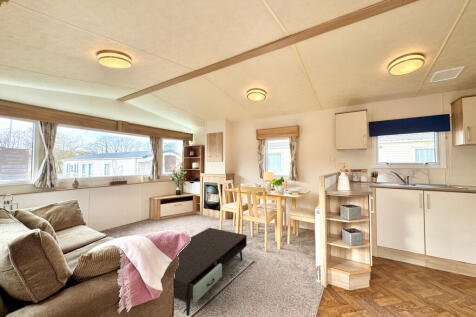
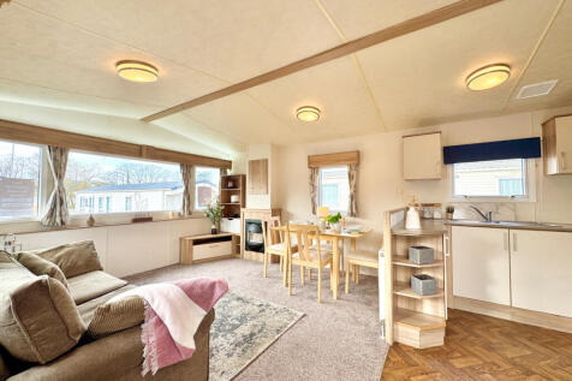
- coffee table [173,227,248,317]
